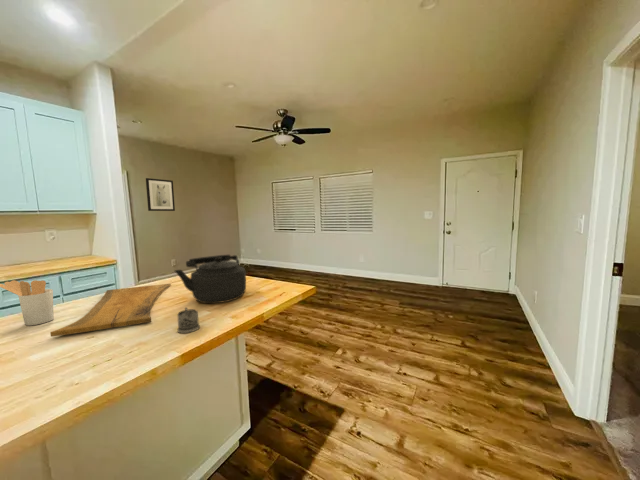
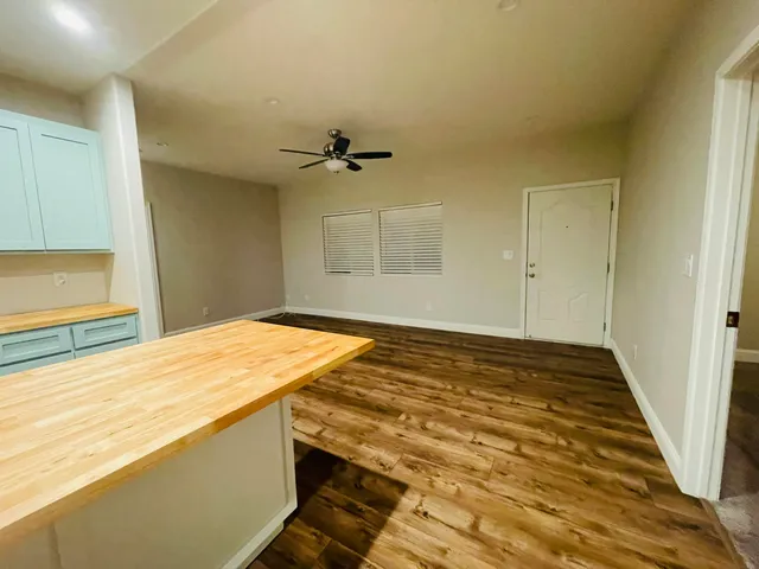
- tea glass holder [176,306,201,334]
- kettle [173,254,247,304]
- cutting board [49,283,172,338]
- wall art [145,177,176,212]
- utensil holder [0,279,55,326]
